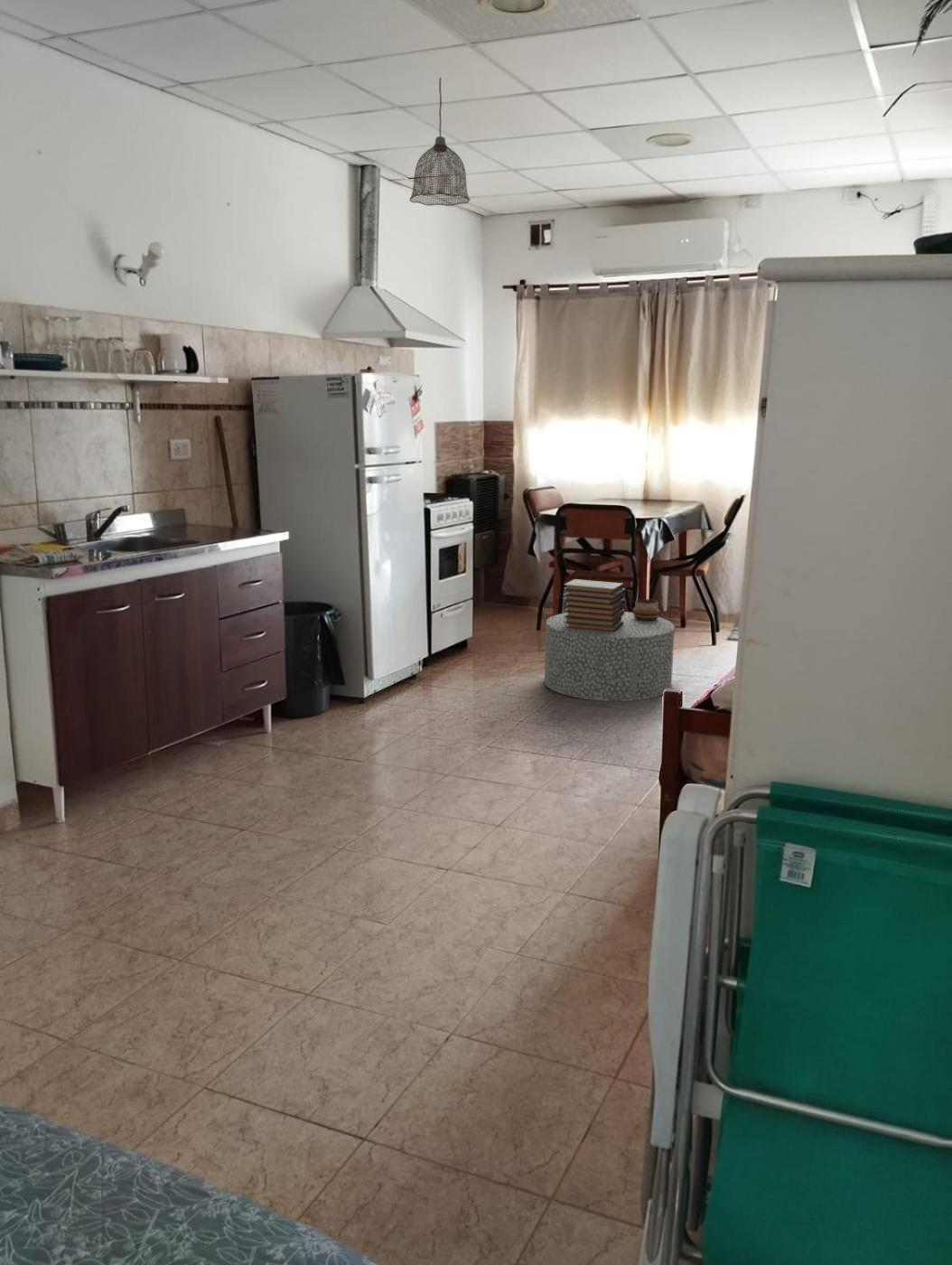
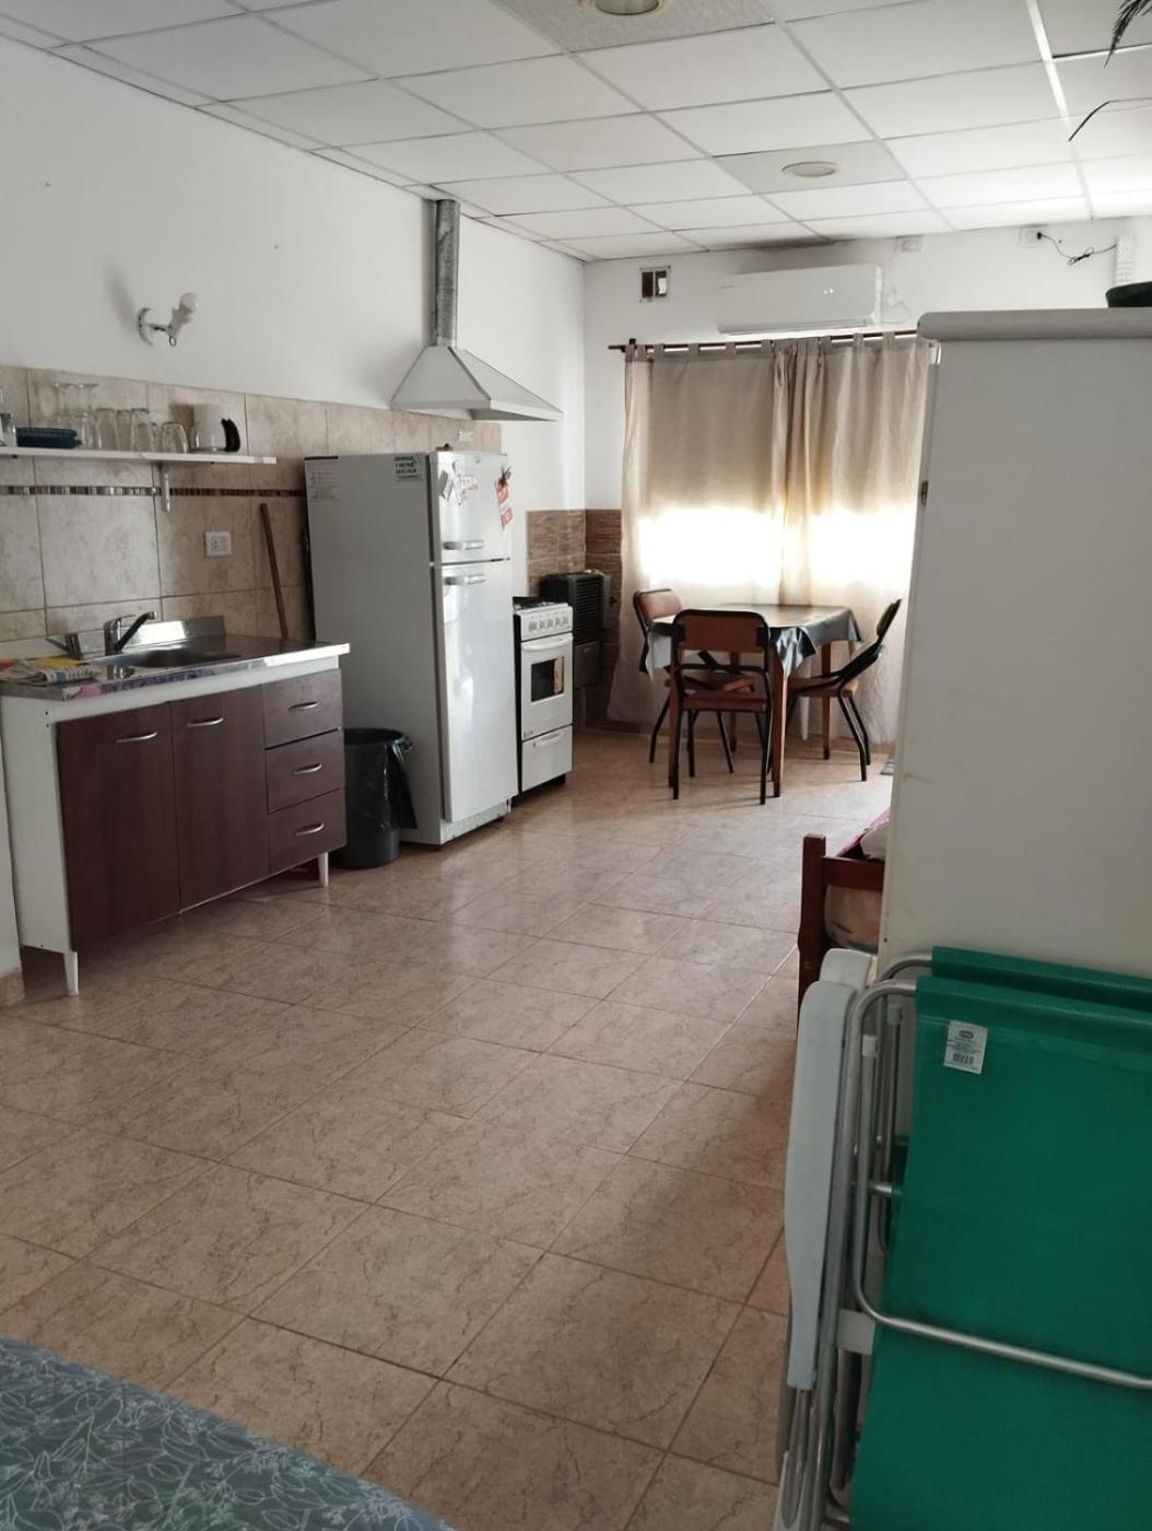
- ottoman [544,611,676,702]
- decorative bowl [632,598,661,621]
- book stack [562,578,627,632]
- pendant lamp [408,77,471,207]
